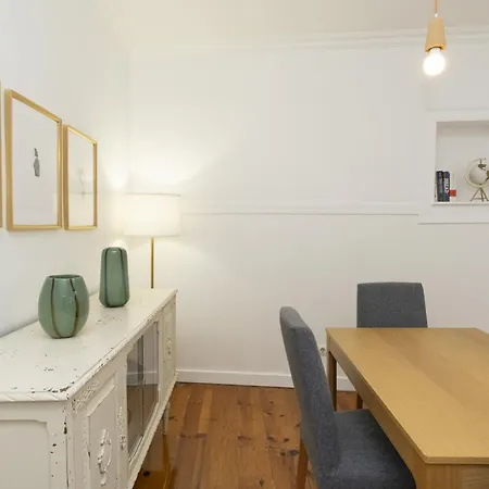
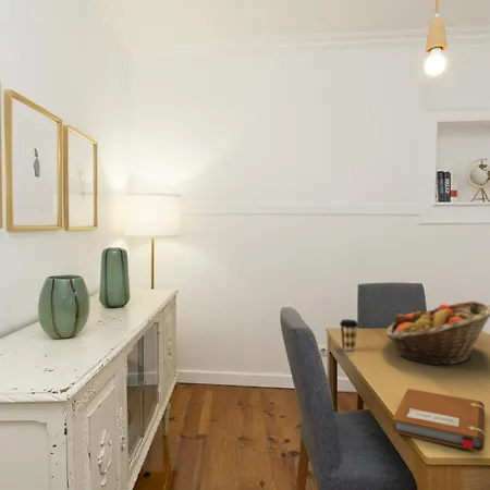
+ fruit basket [385,301,490,366]
+ coffee cup [339,318,359,352]
+ notebook [391,388,486,453]
